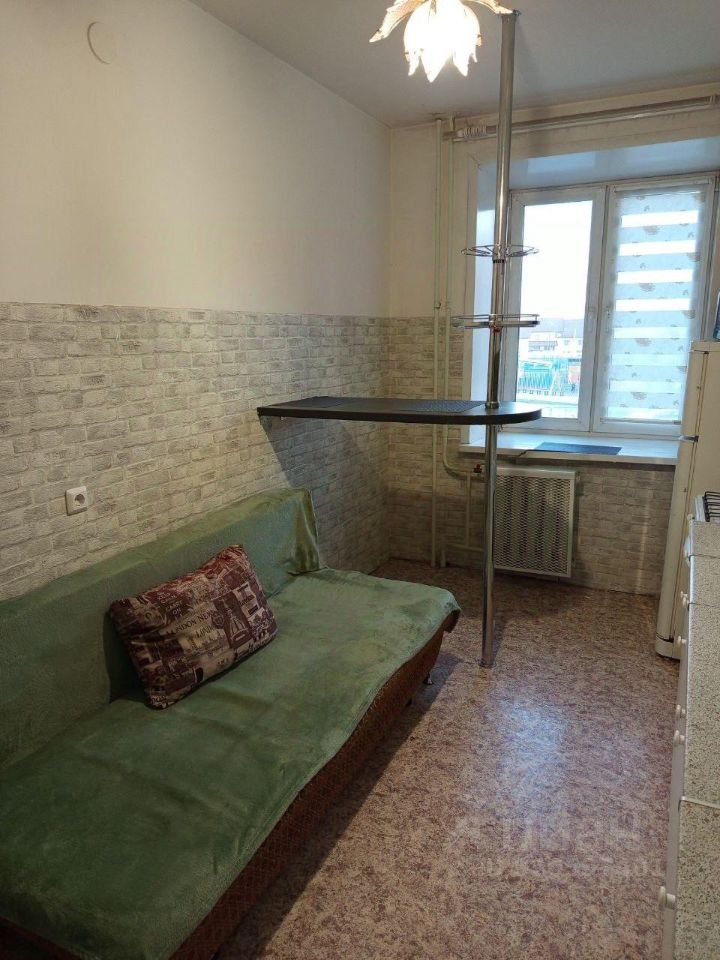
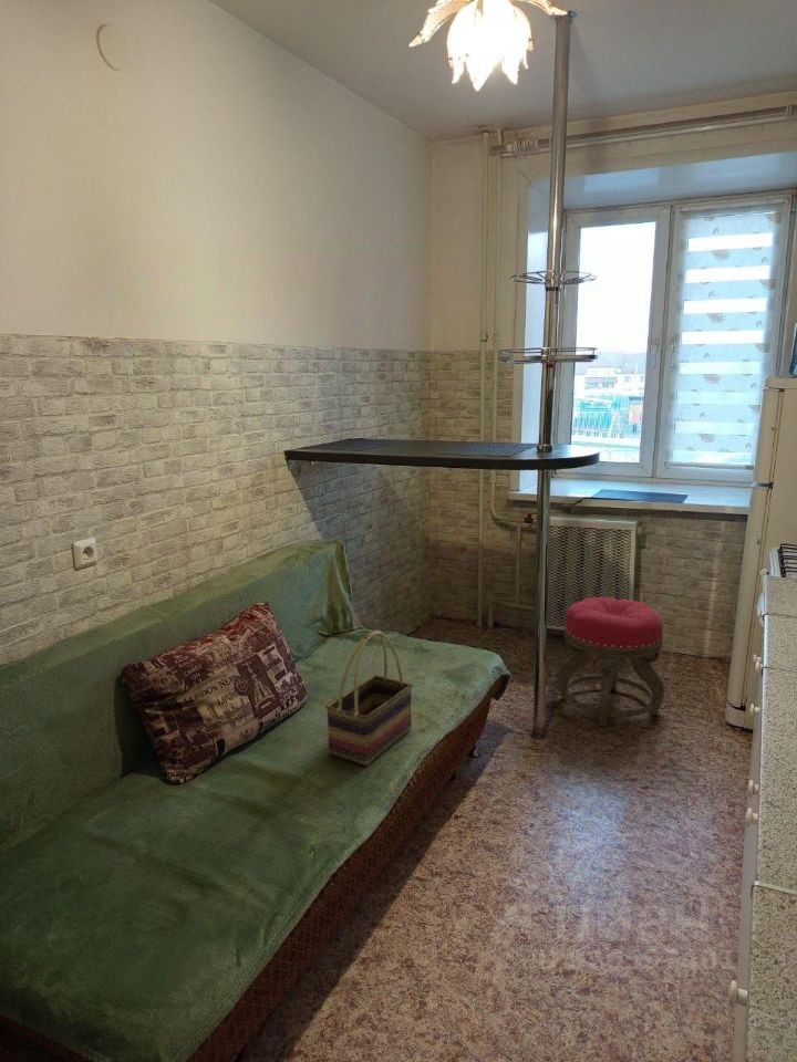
+ woven basket [324,629,414,767]
+ stool [557,596,665,727]
